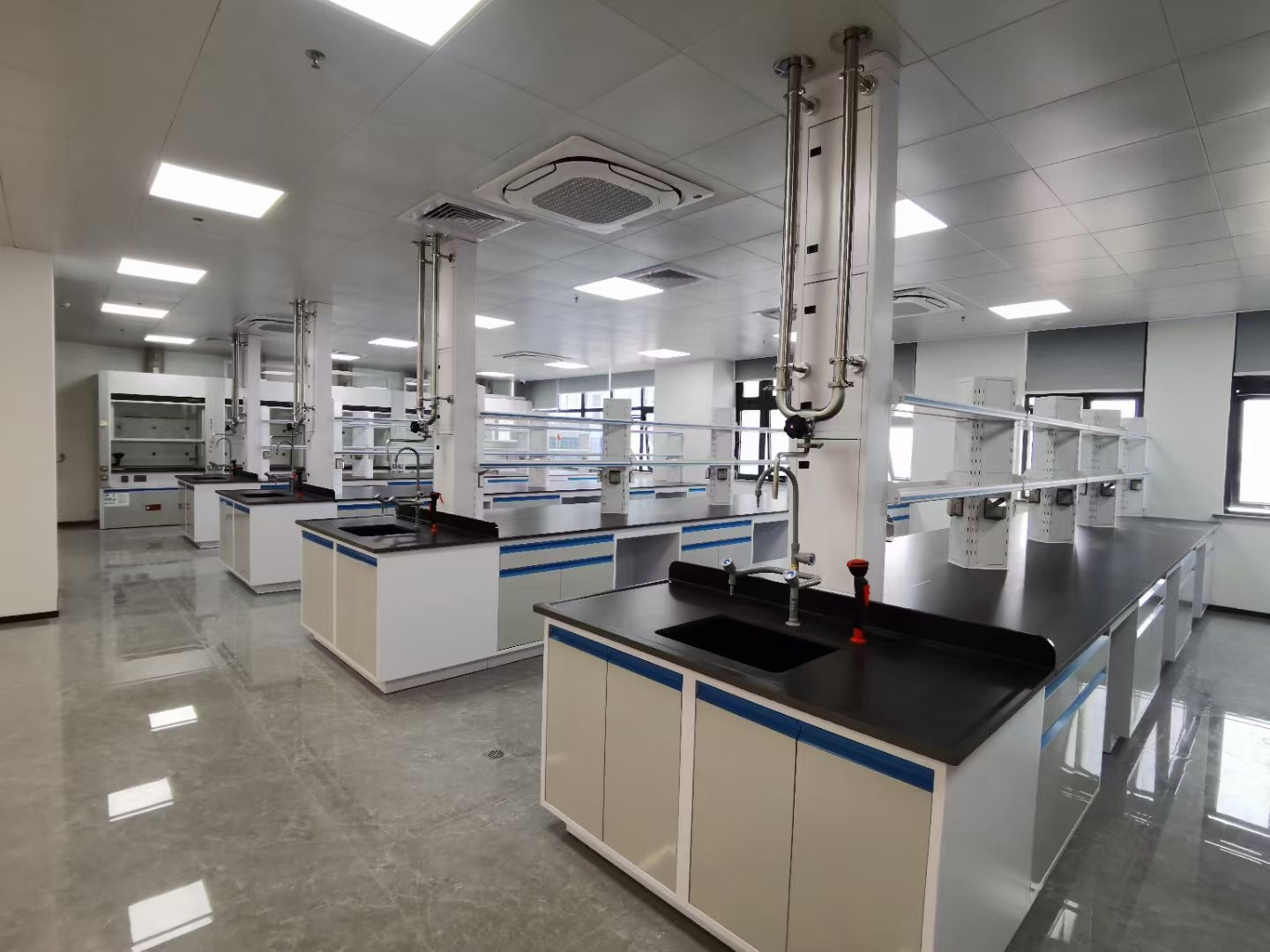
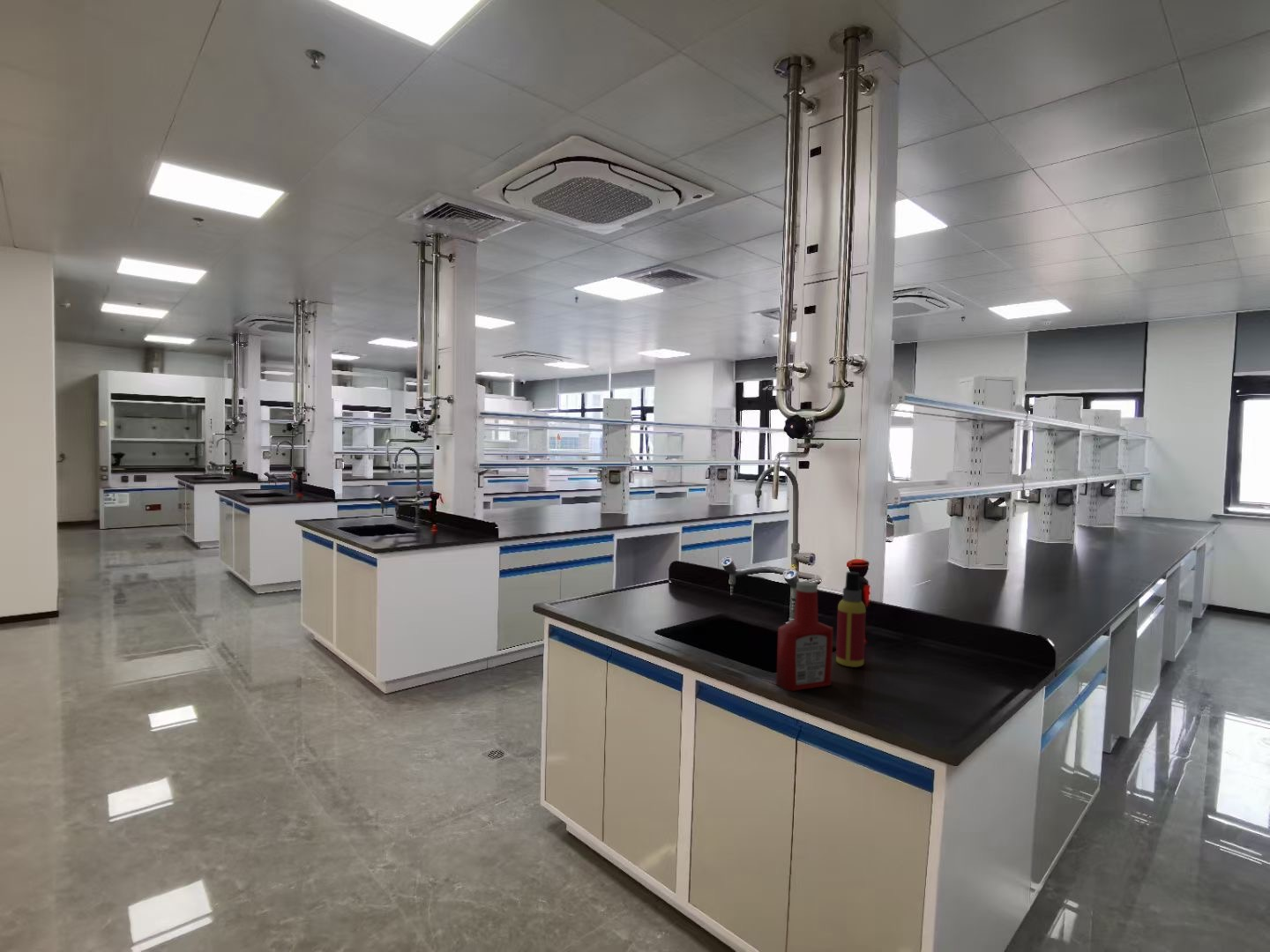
+ spray bottle [835,570,867,668]
+ soap bottle [775,581,834,692]
